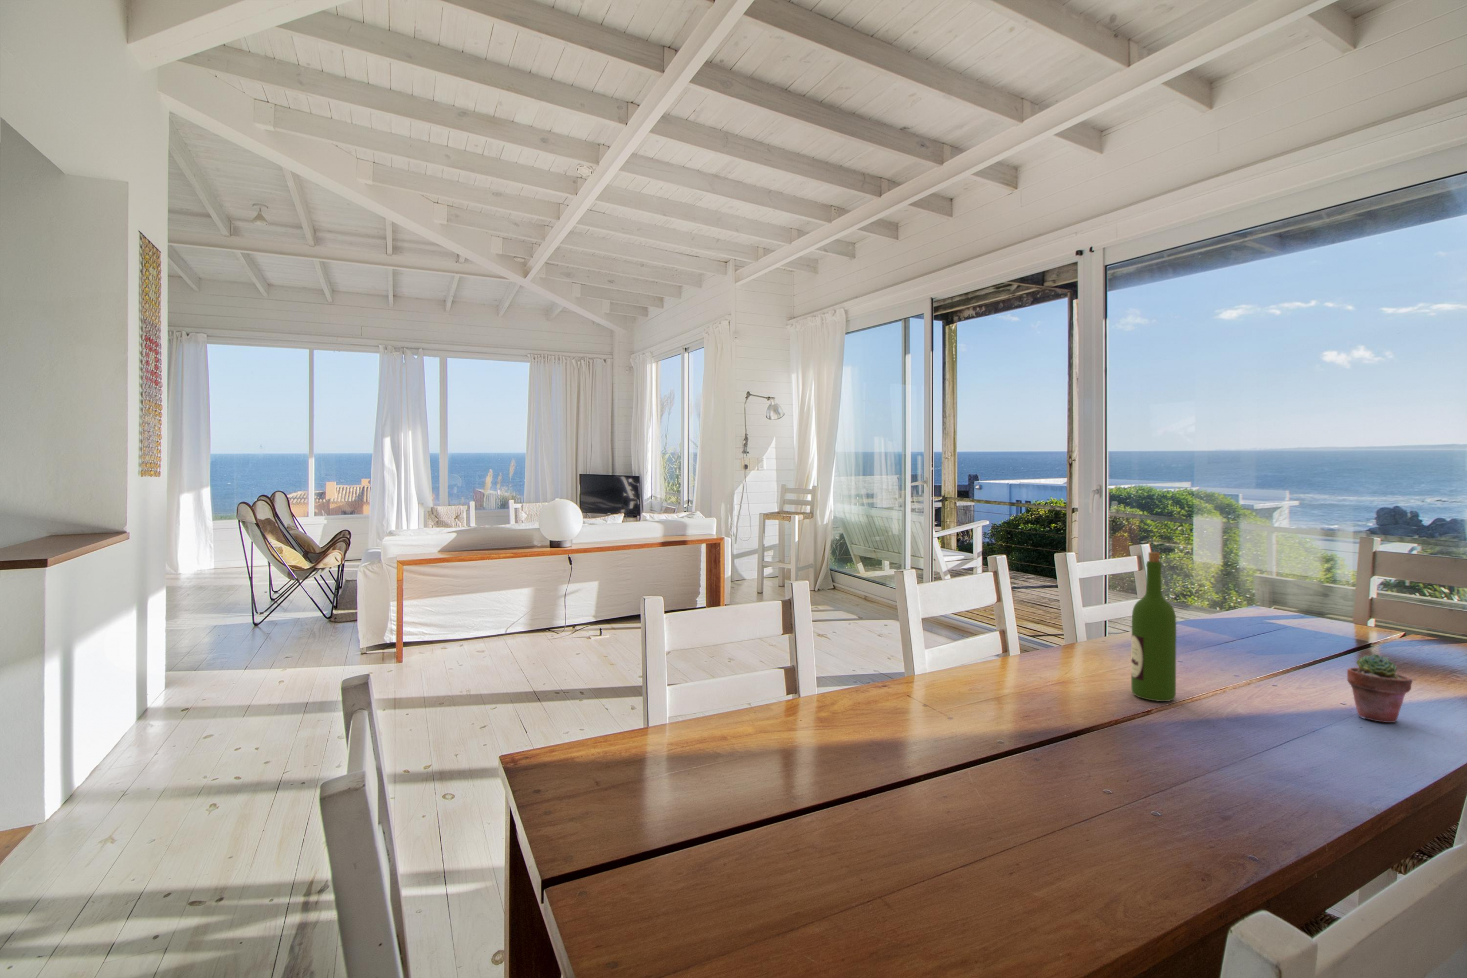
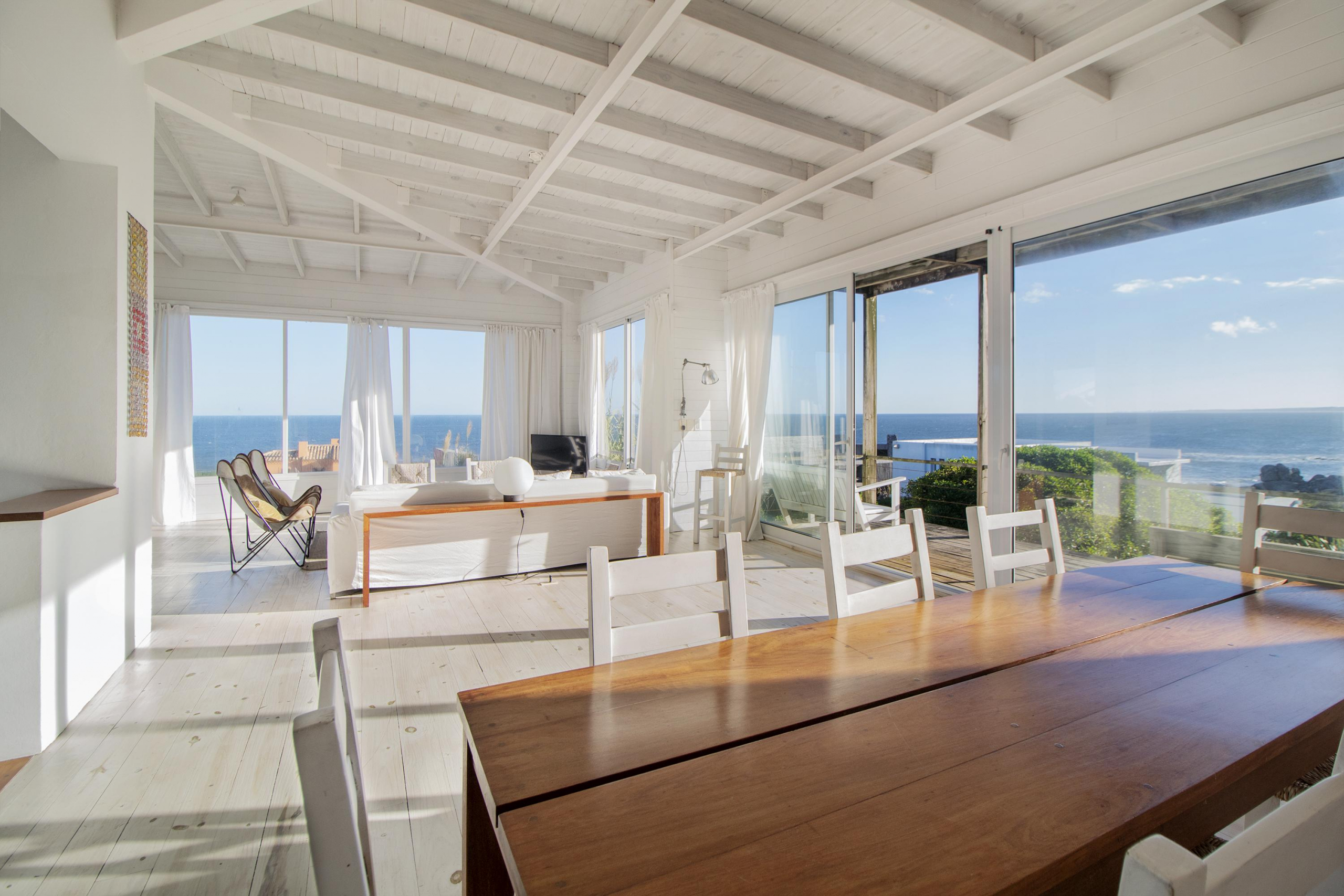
- potted succulent [1347,653,1414,723]
- wine bottle [1131,551,1177,702]
